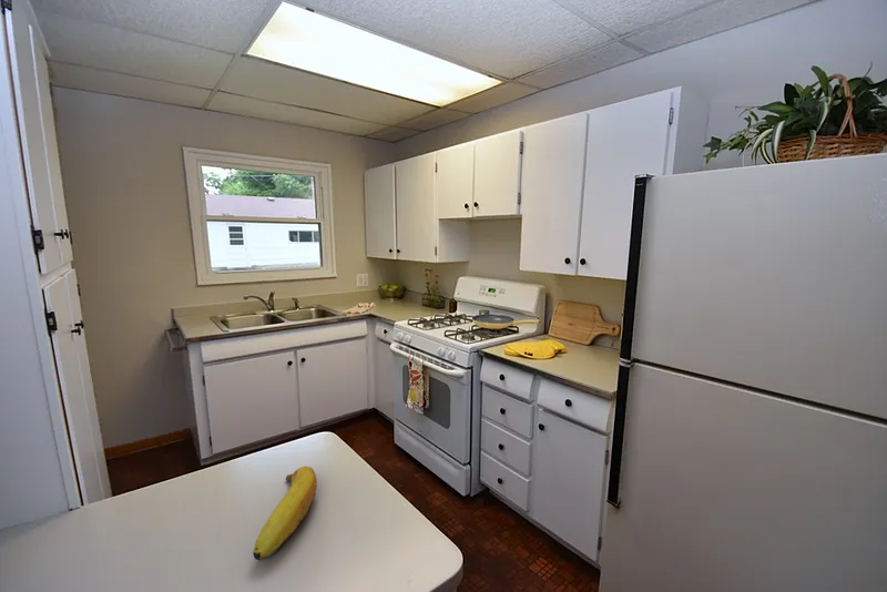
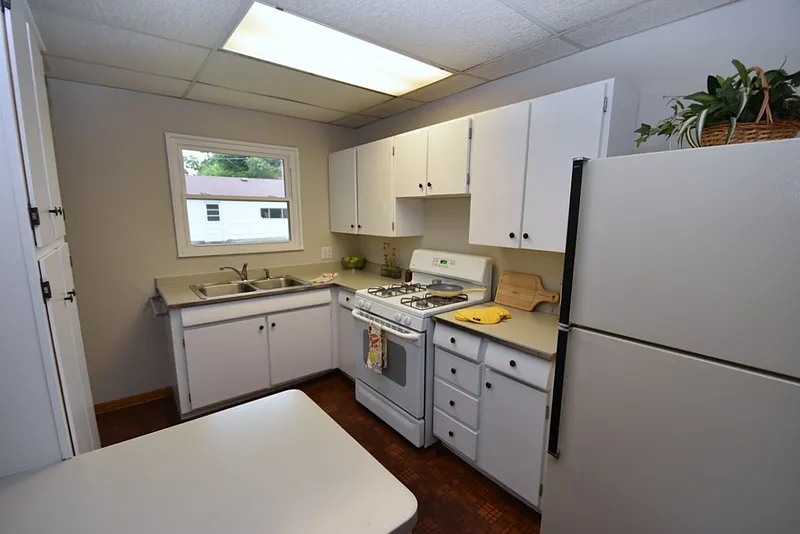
- fruit [252,466,318,561]
